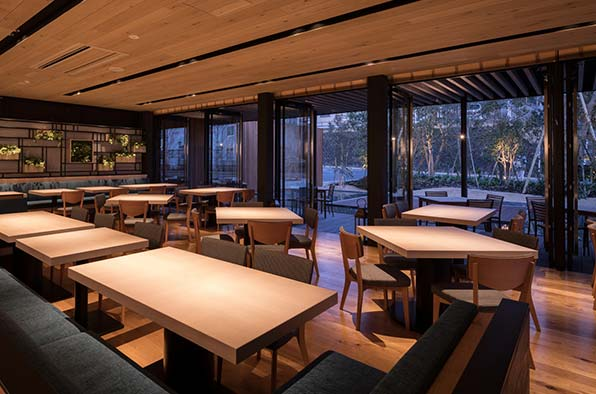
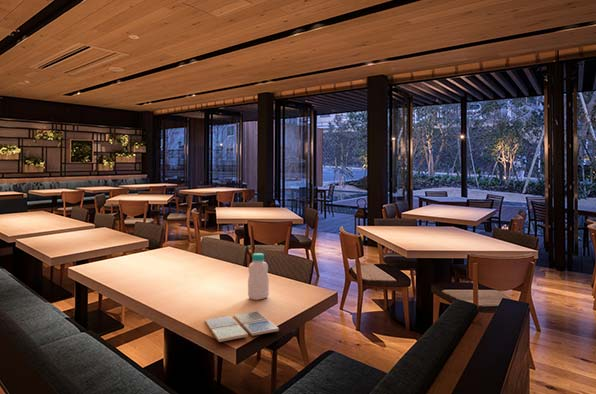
+ drink coaster [204,310,280,343]
+ bottle [247,252,270,301]
